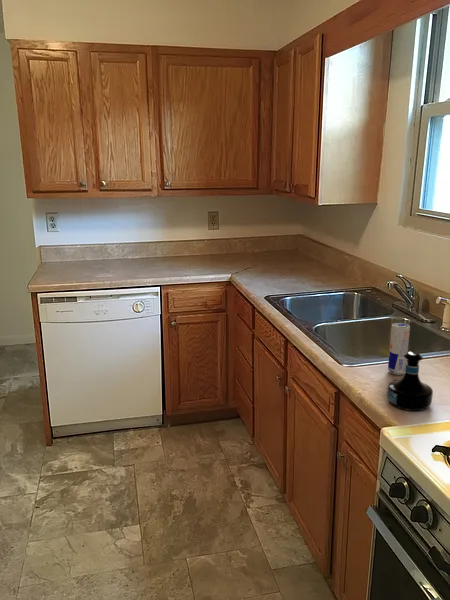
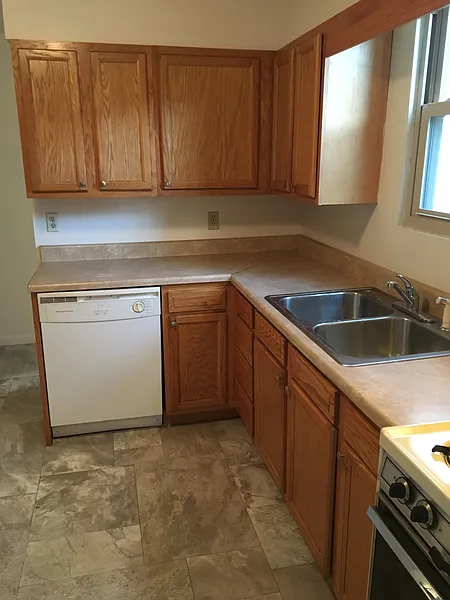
- tequila bottle [386,350,434,412]
- beverage can [387,322,411,376]
